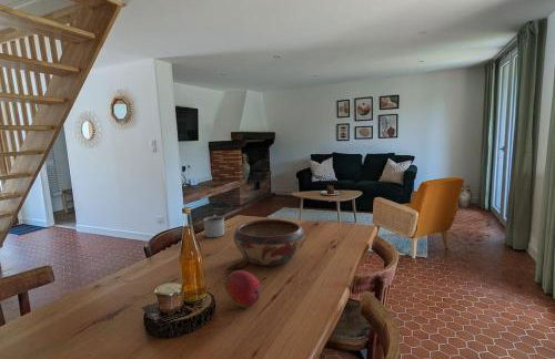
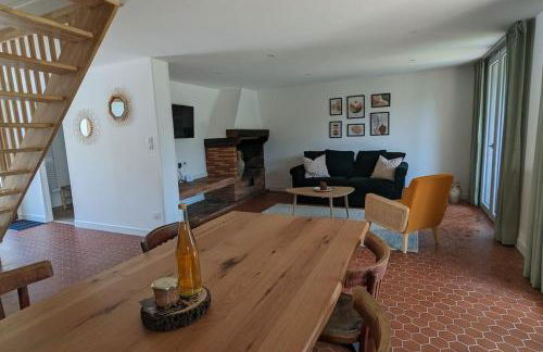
- fruit [224,269,262,309]
- decorative bowl [233,218,305,267]
- mug [202,214,225,238]
